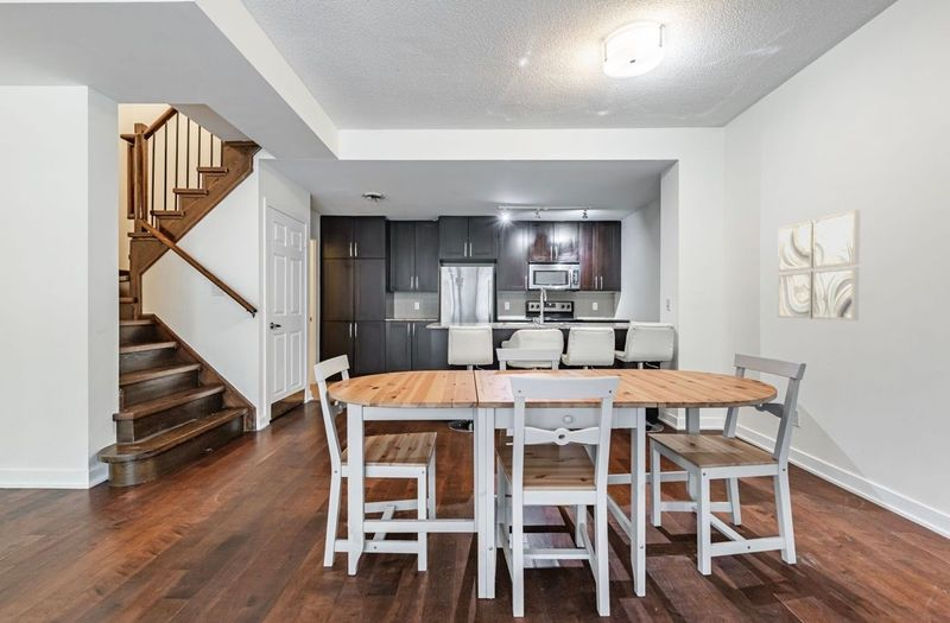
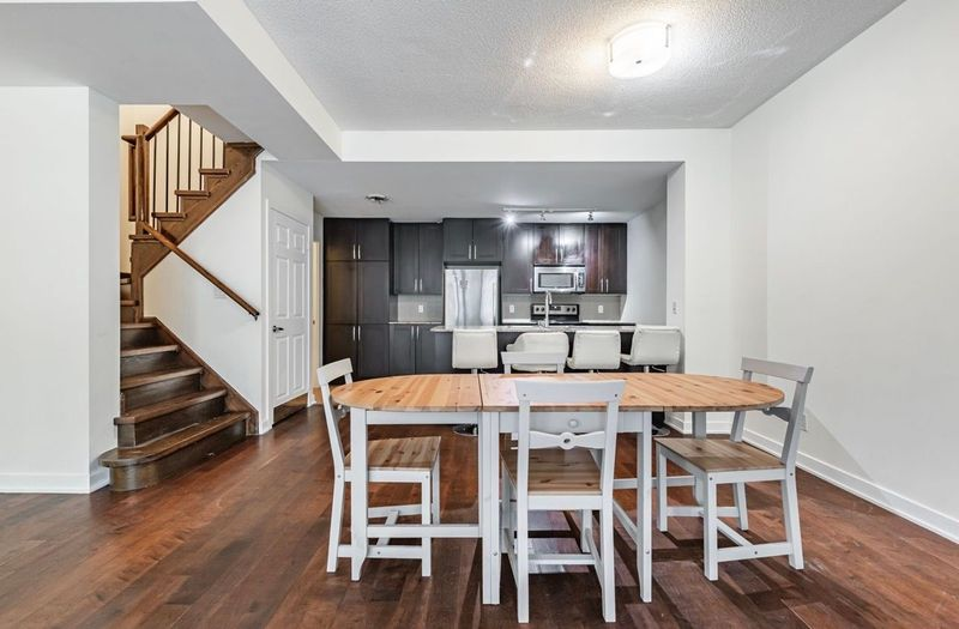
- wall art [777,209,861,322]
